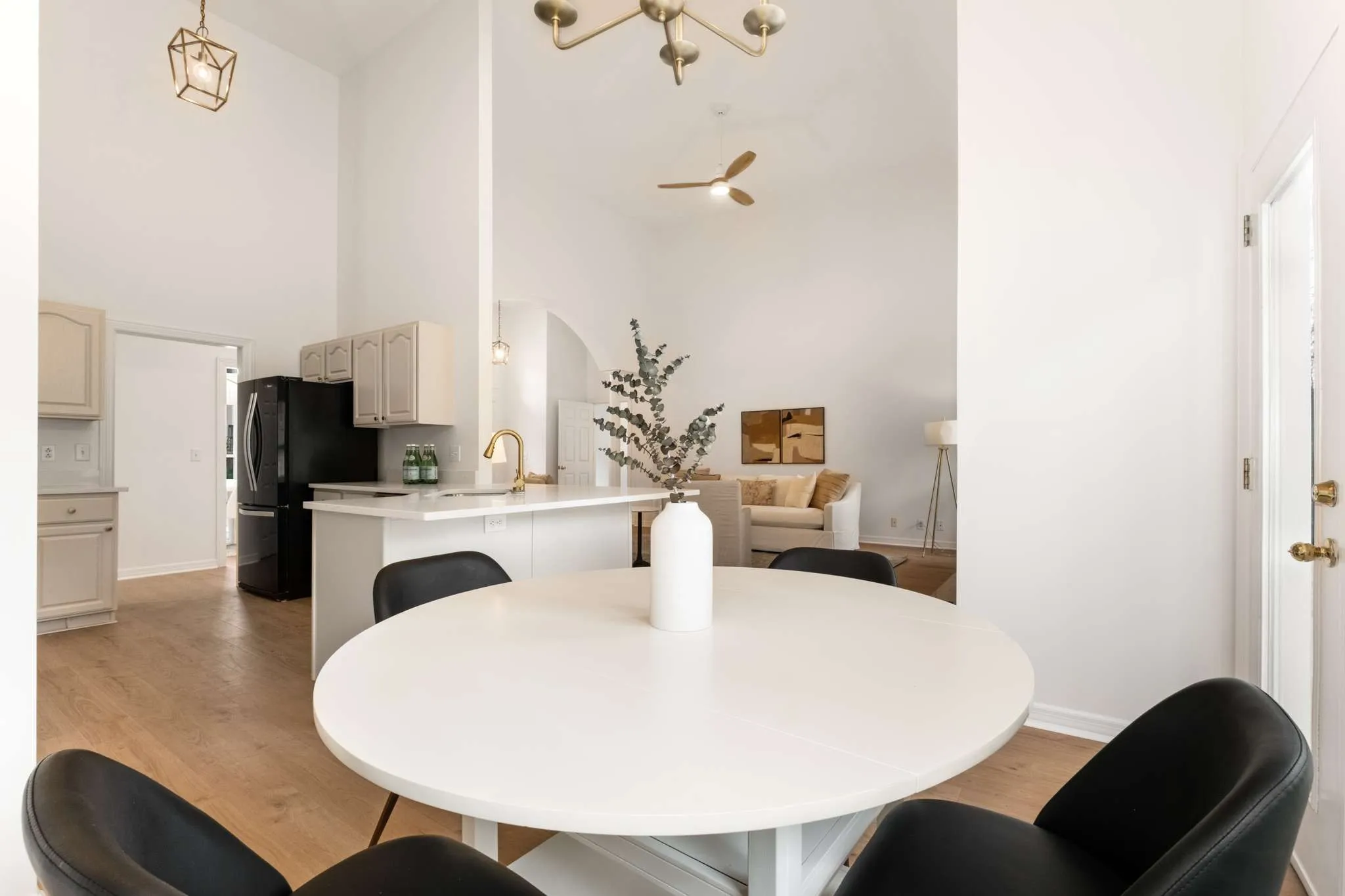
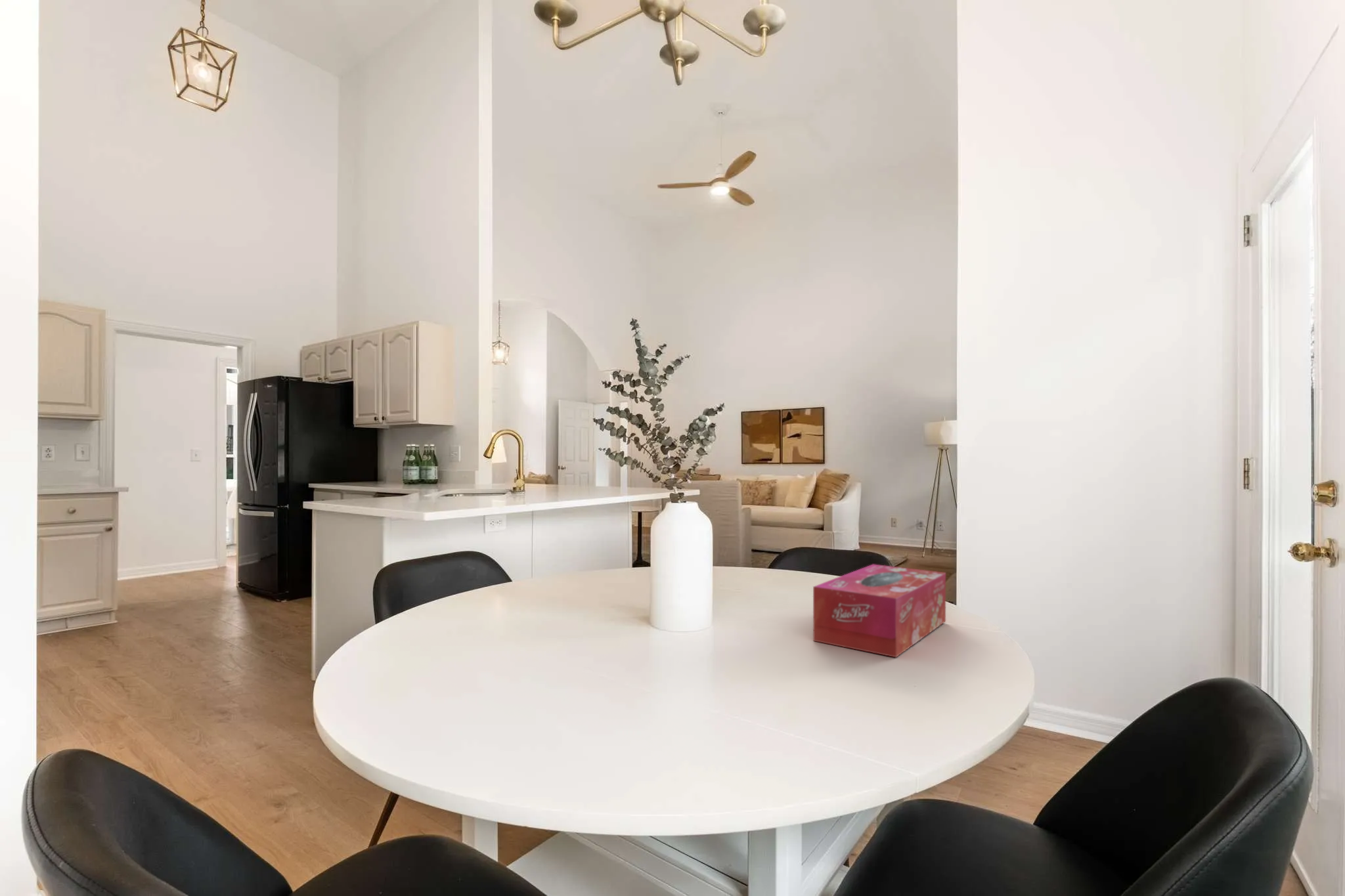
+ tissue box [812,564,946,658]
